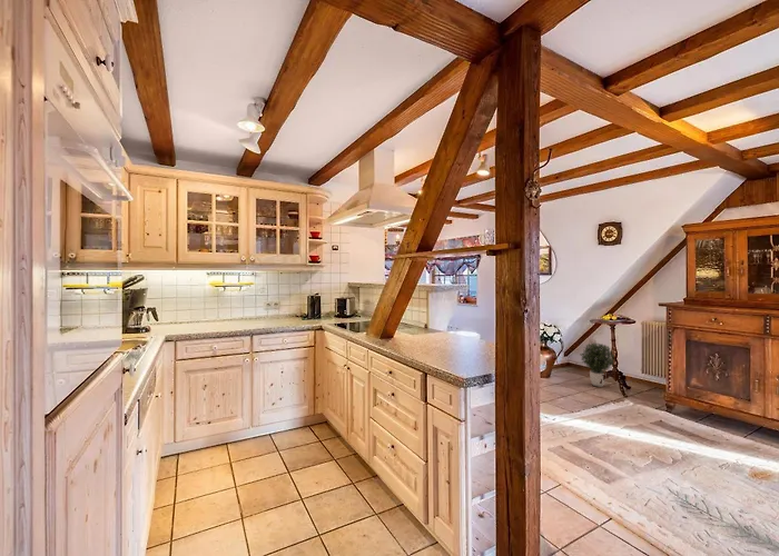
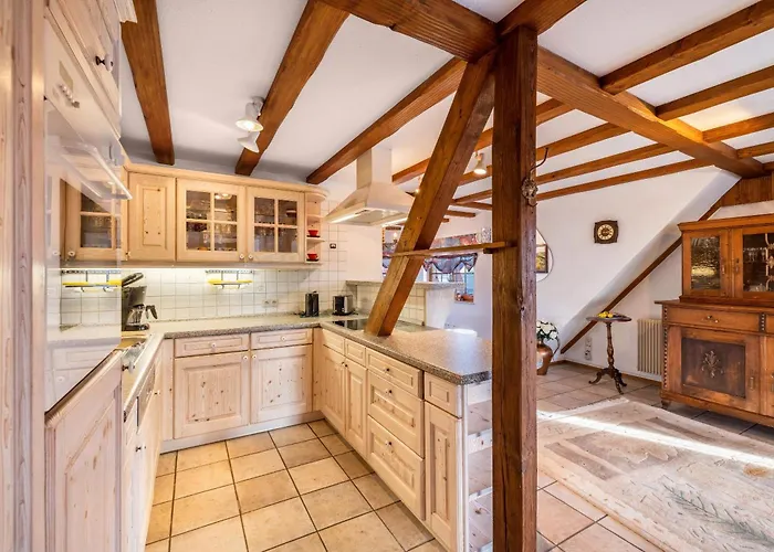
- potted plant [579,341,617,388]
